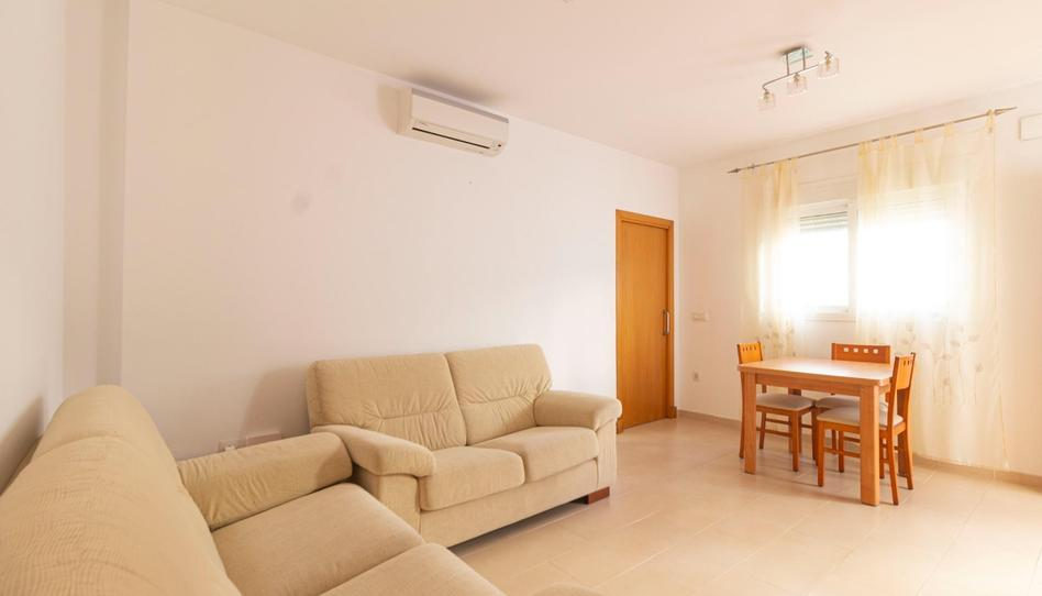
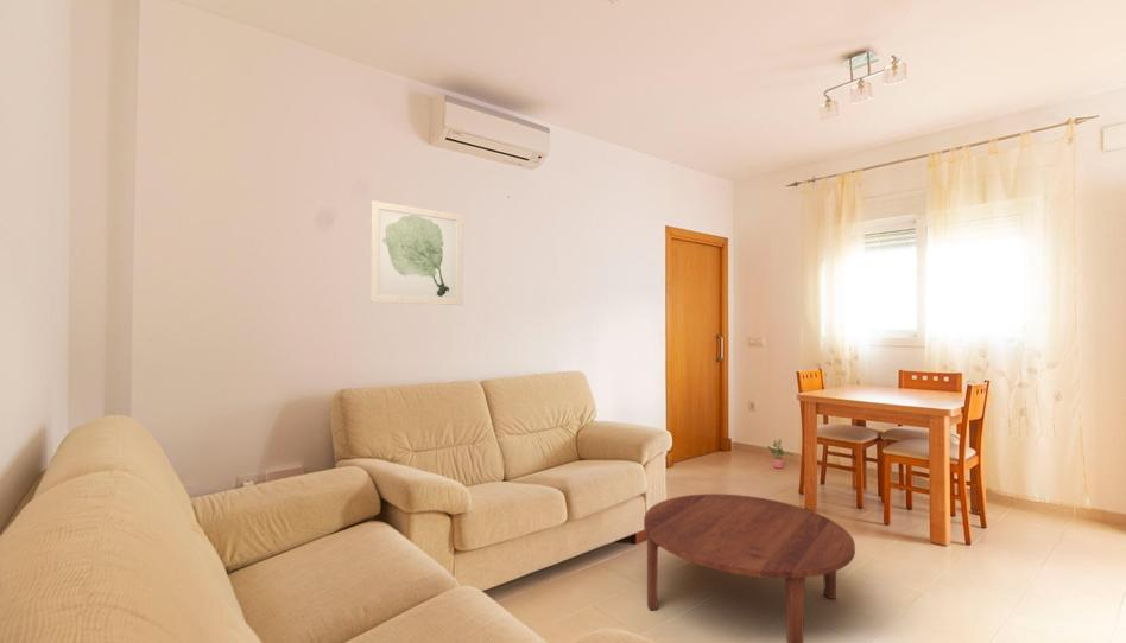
+ wall art [369,199,464,306]
+ coffee table [643,492,856,643]
+ potted plant [766,439,795,470]
